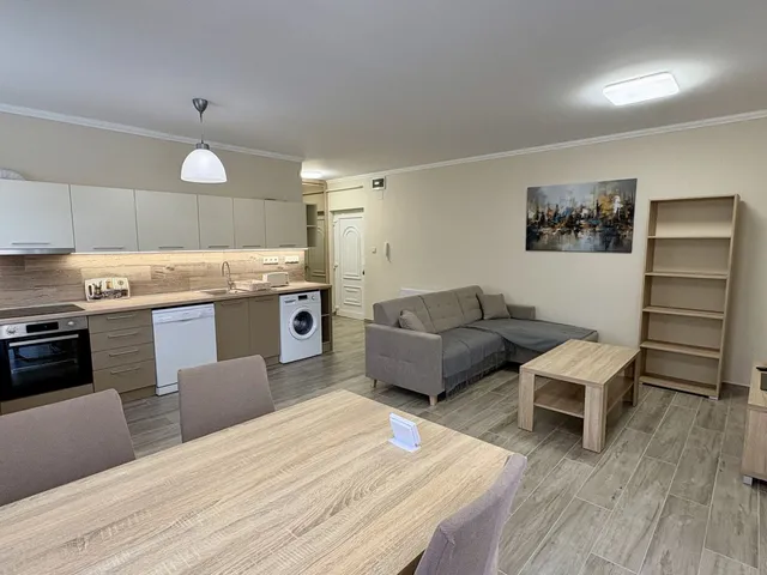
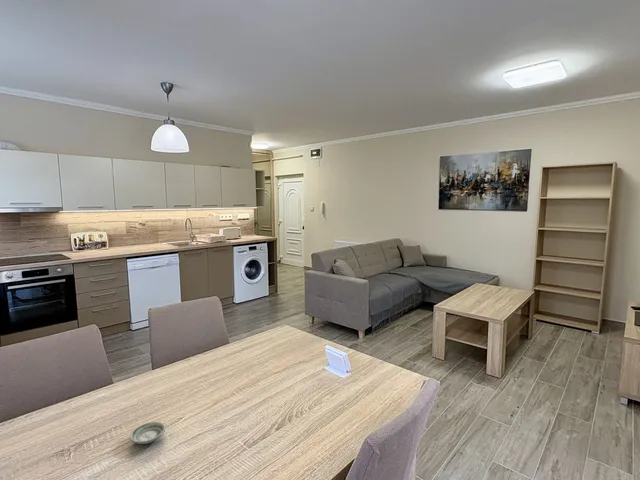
+ saucer [129,421,166,445]
